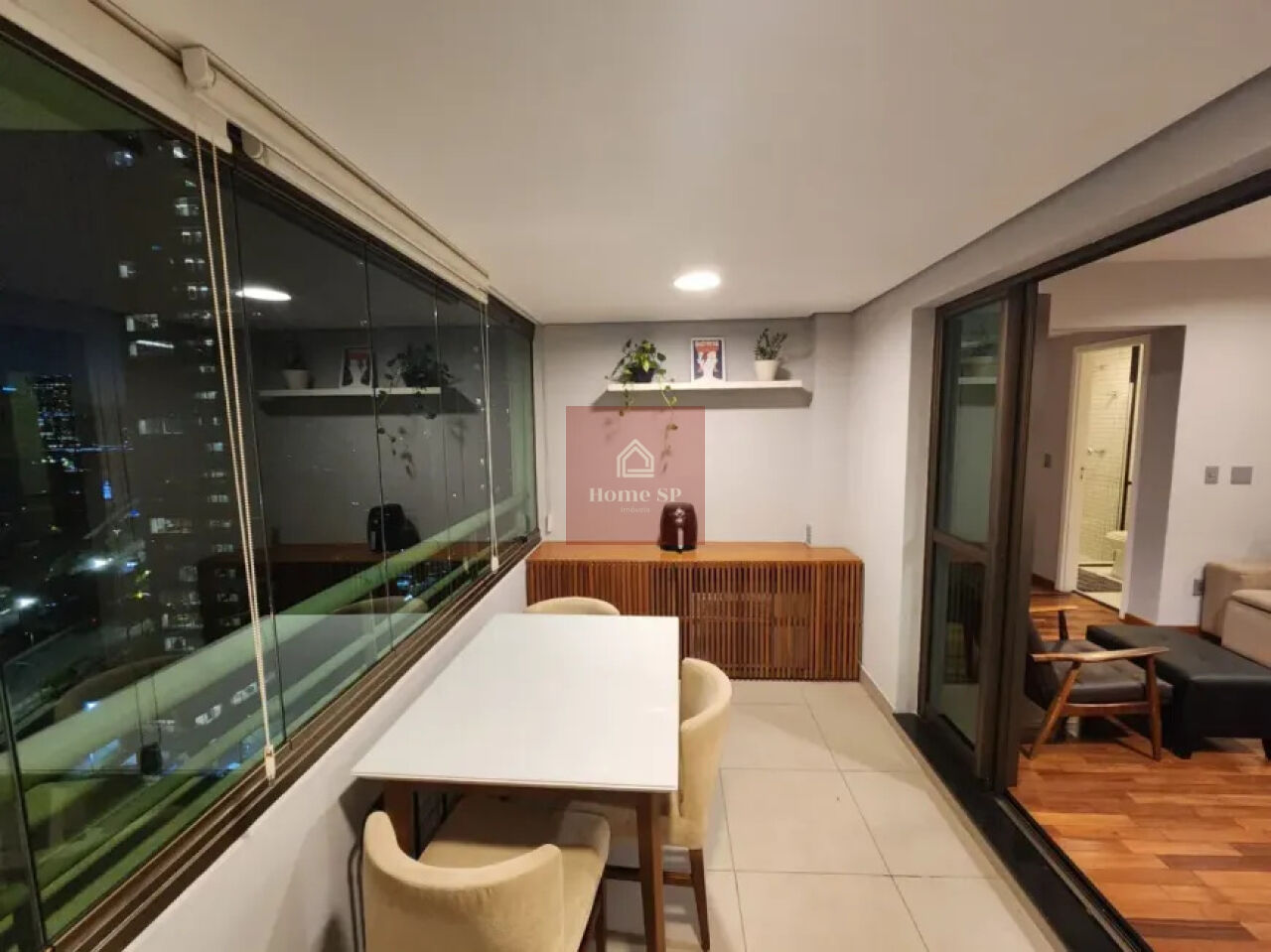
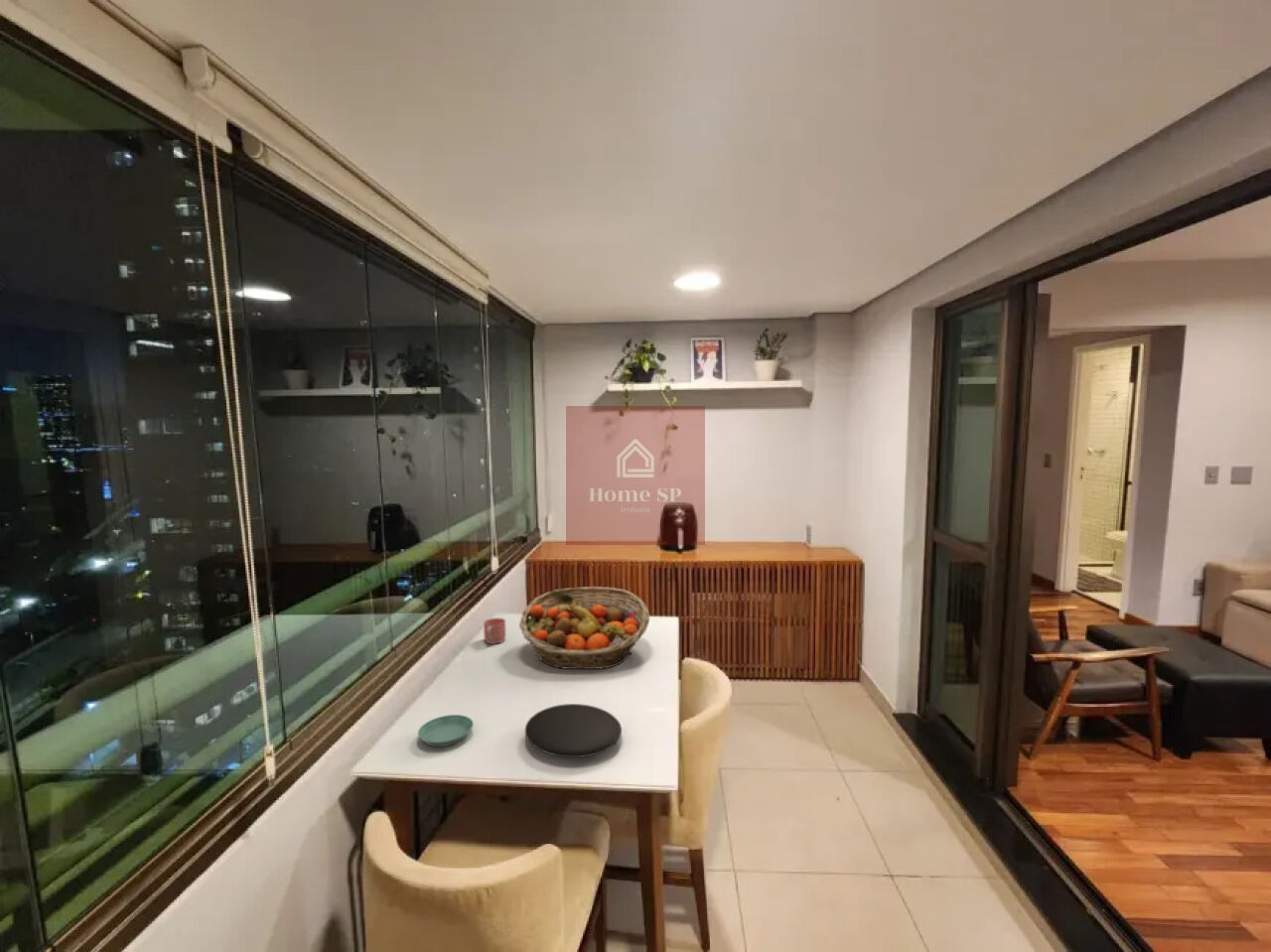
+ plate [524,703,623,758]
+ fruit basket [518,586,650,670]
+ mug [483,617,506,645]
+ saucer [417,714,475,748]
